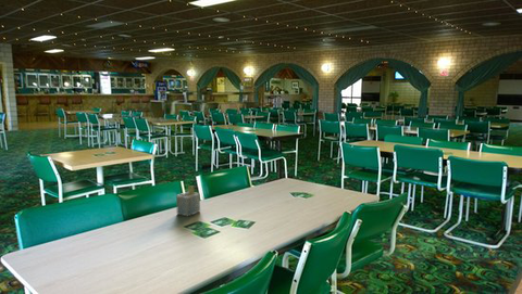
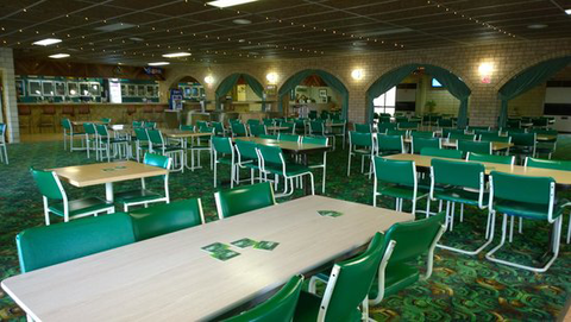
- napkin holder [175,184,201,217]
